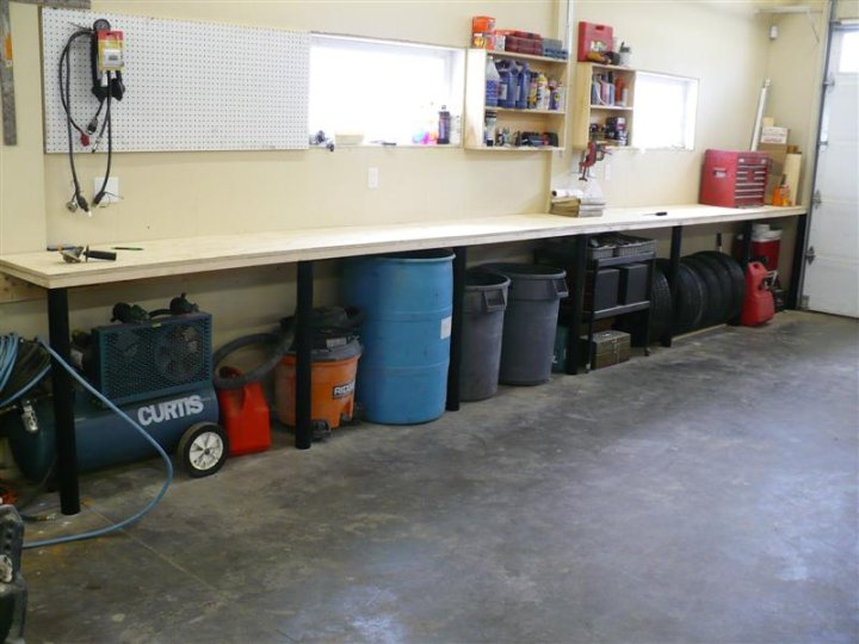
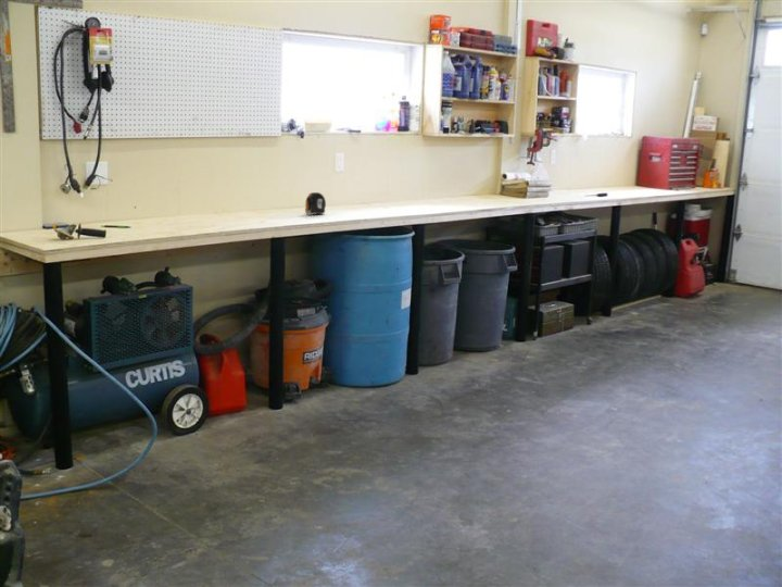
+ tape measure [304,191,327,215]
